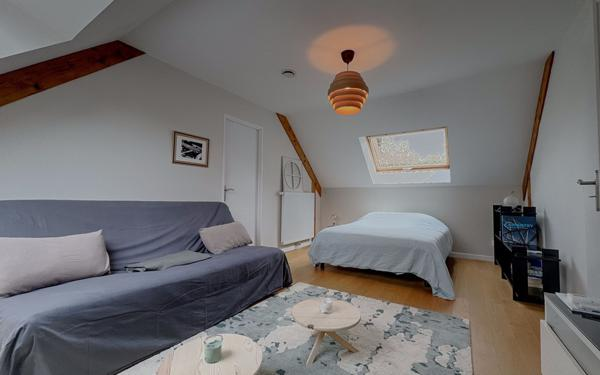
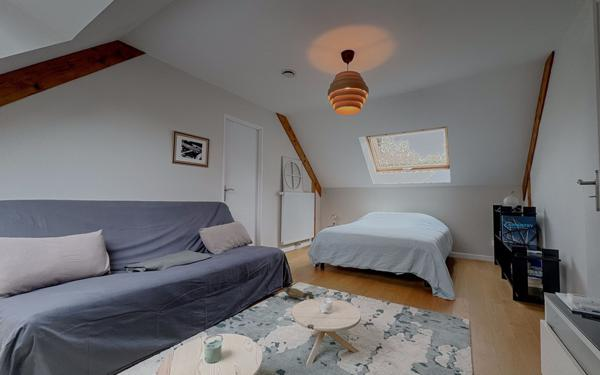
+ pitcher plant [282,280,315,300]
